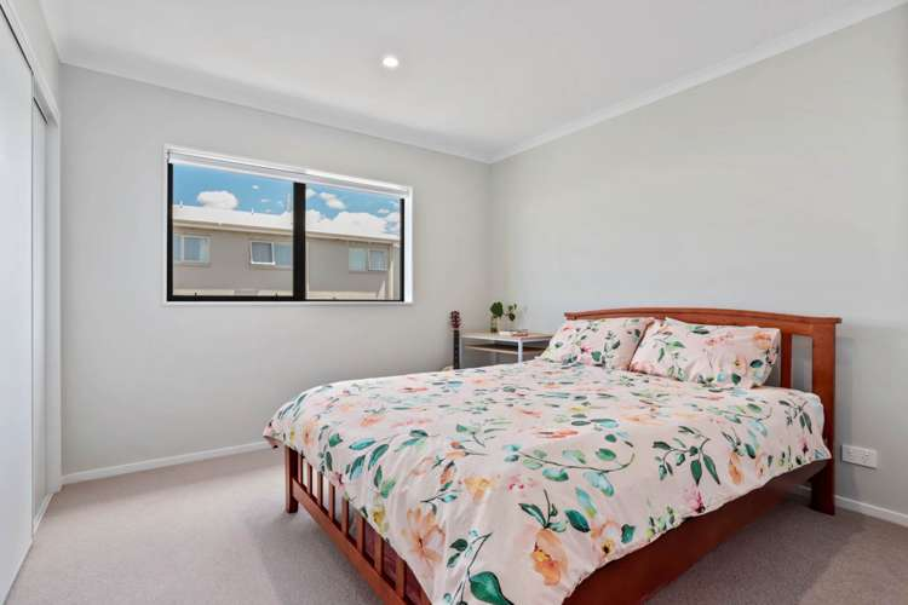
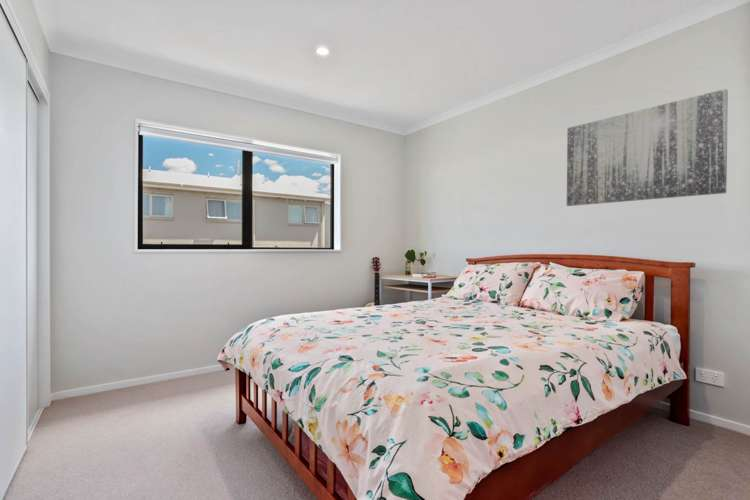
+ wall art [566,88,729,207]
